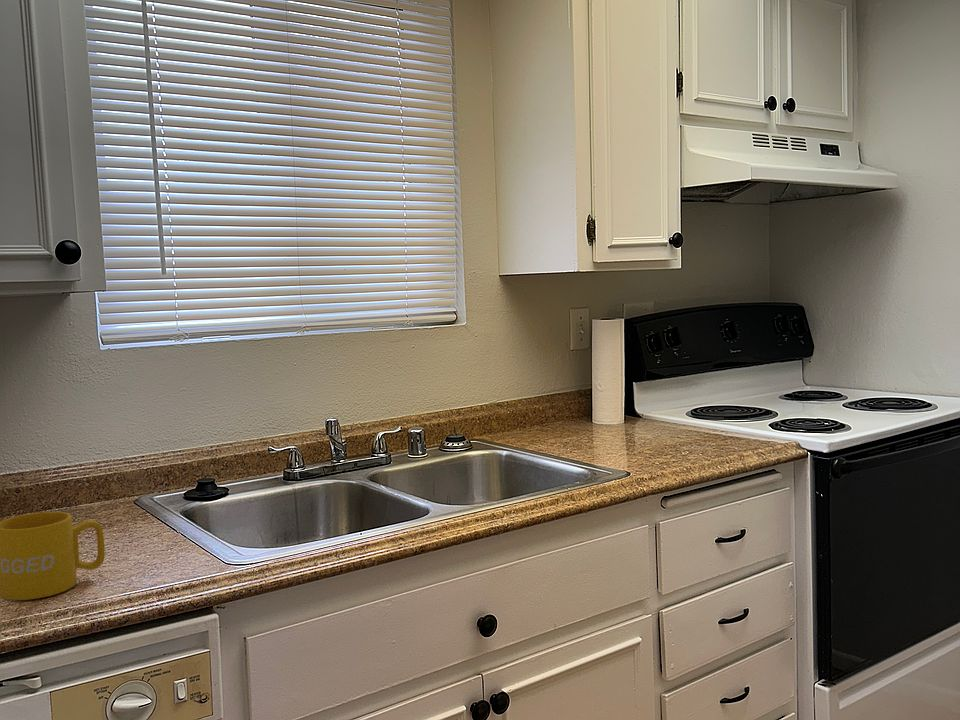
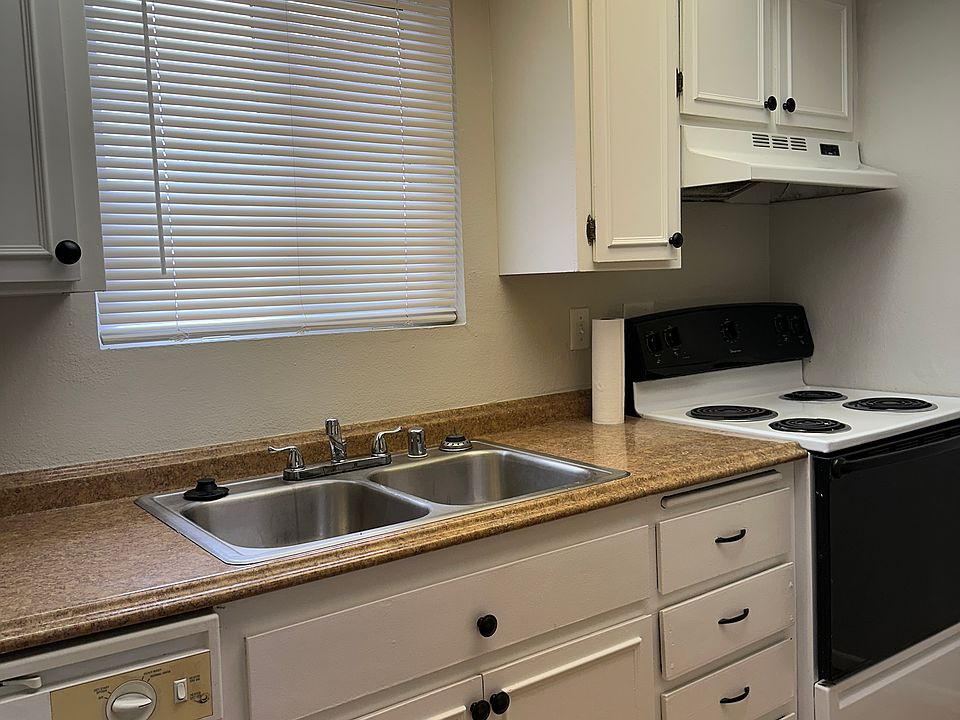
- mug [0,511,106,601]
